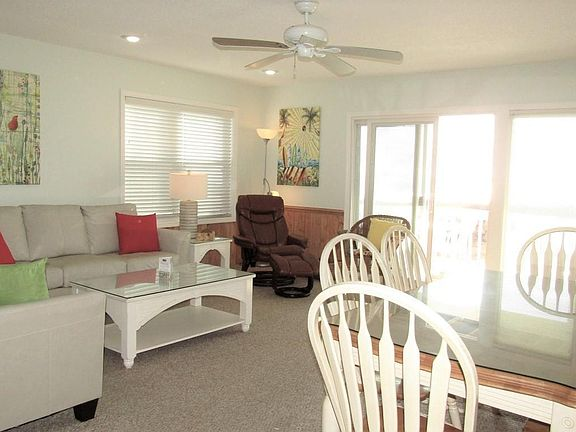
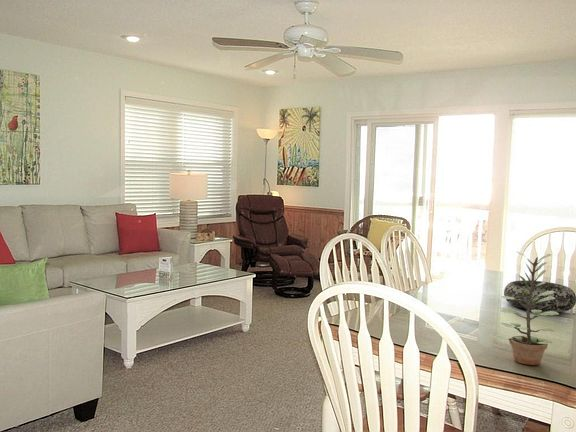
+ plant [489,250,560,366]
+ decorative bowl [503,279,576,313]
